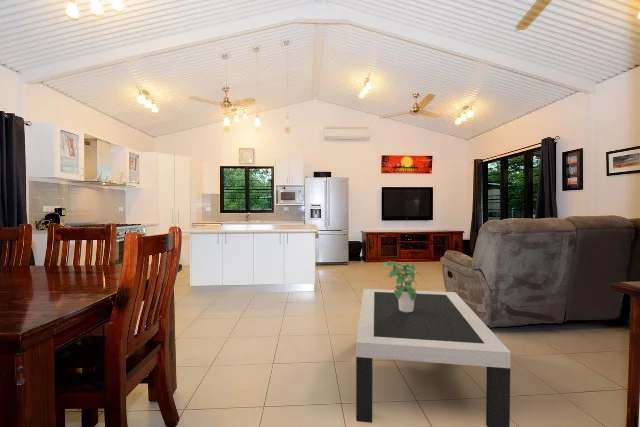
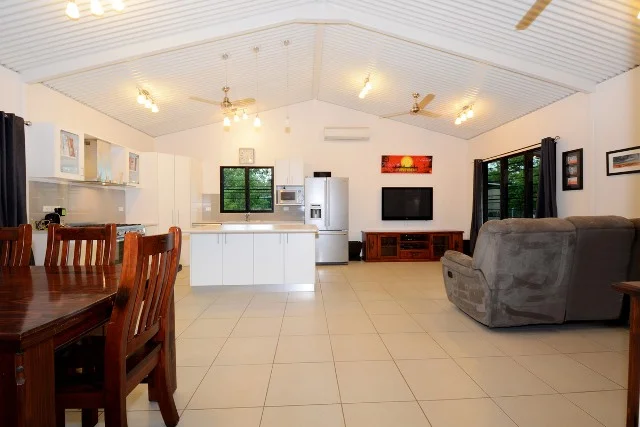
- potted plant [381,260,420,312]
- coffee table [355,288,511,427]
